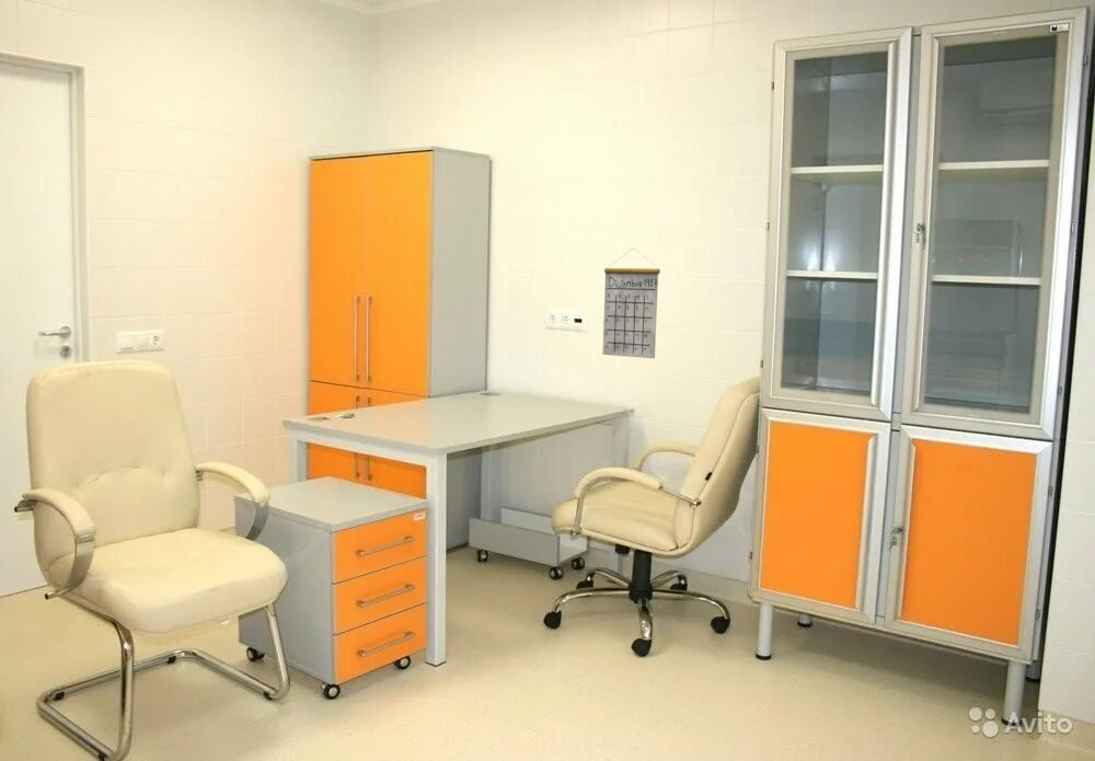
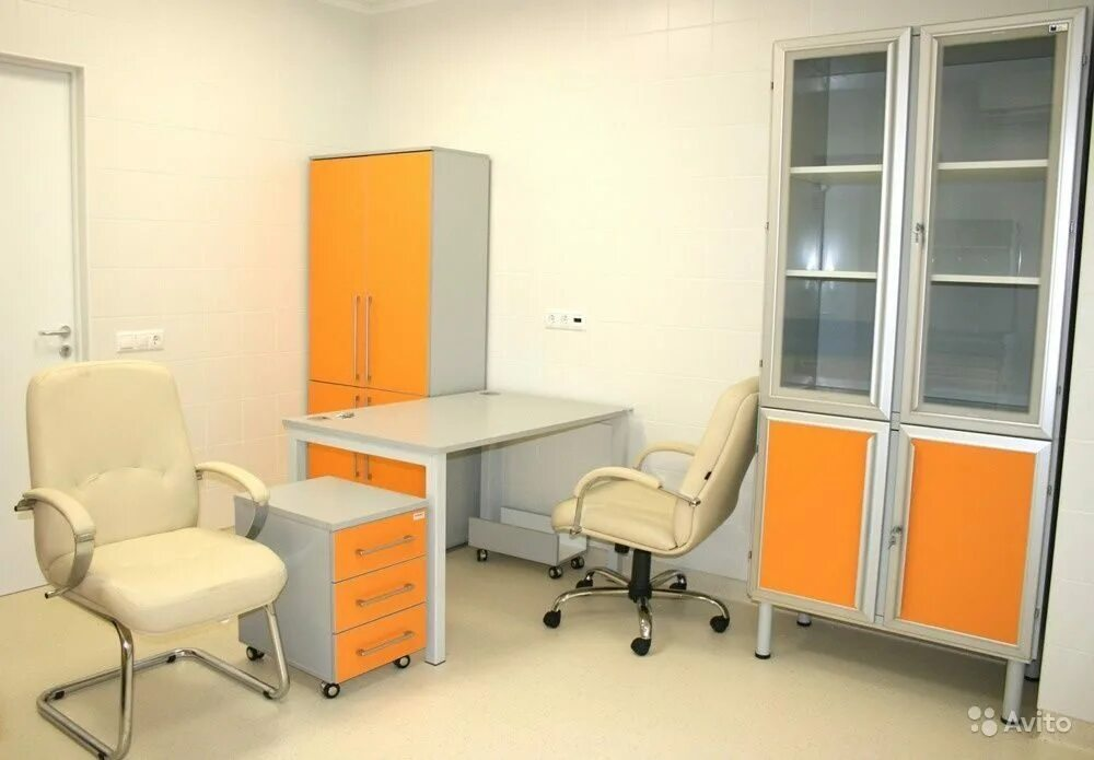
- calendar [601,246,661,359]
